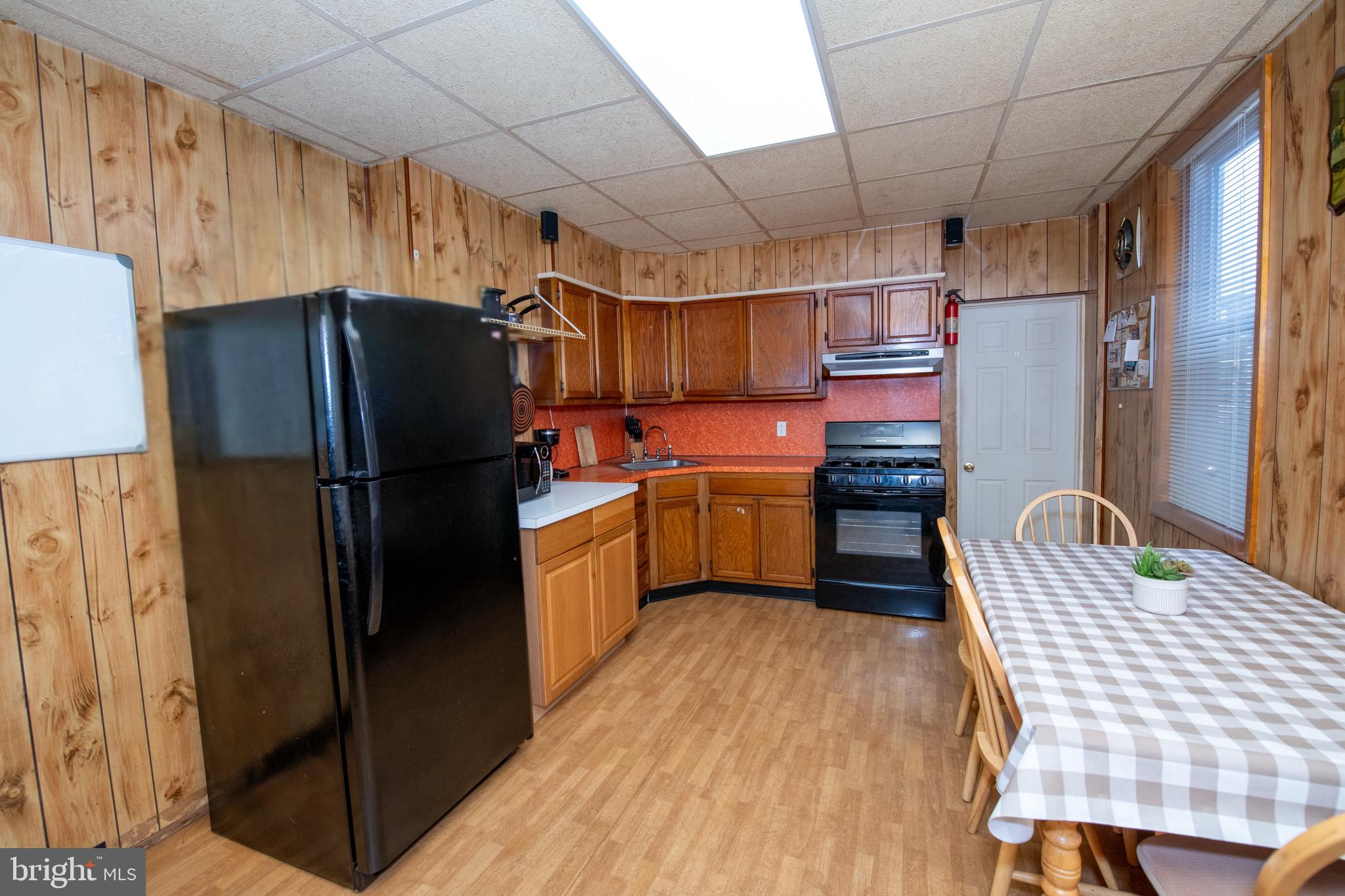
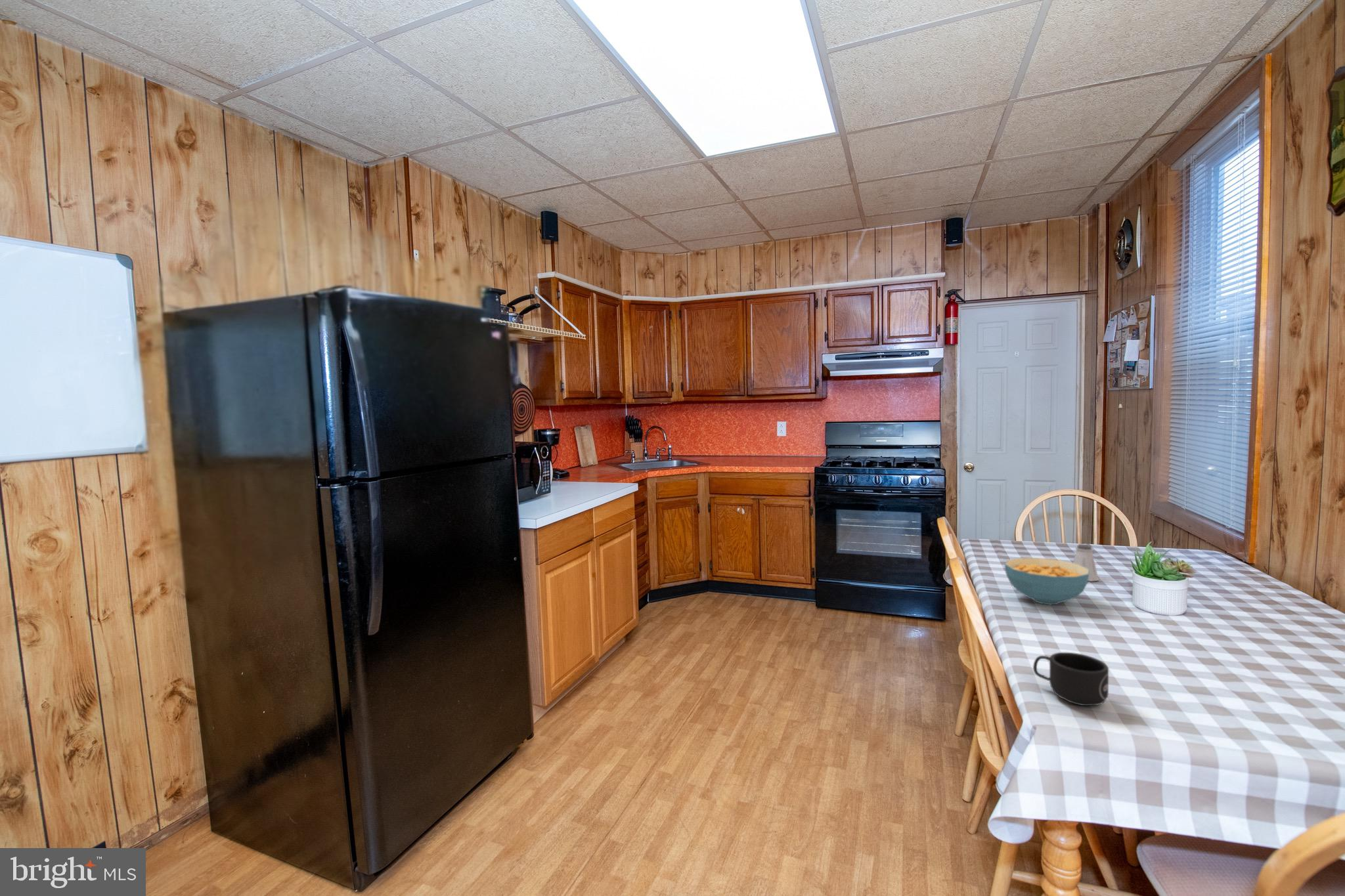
+ mug [1032,652,1109,706]
+ saltshaker [1072,544,1099,582]
+ cereal bowl [1004,557,1090,605]
